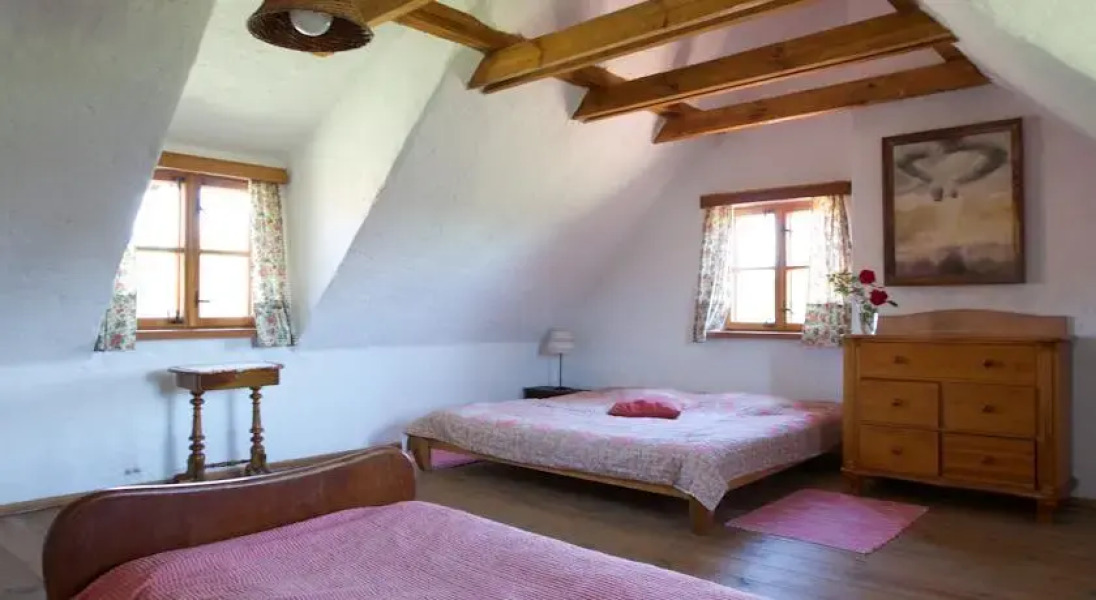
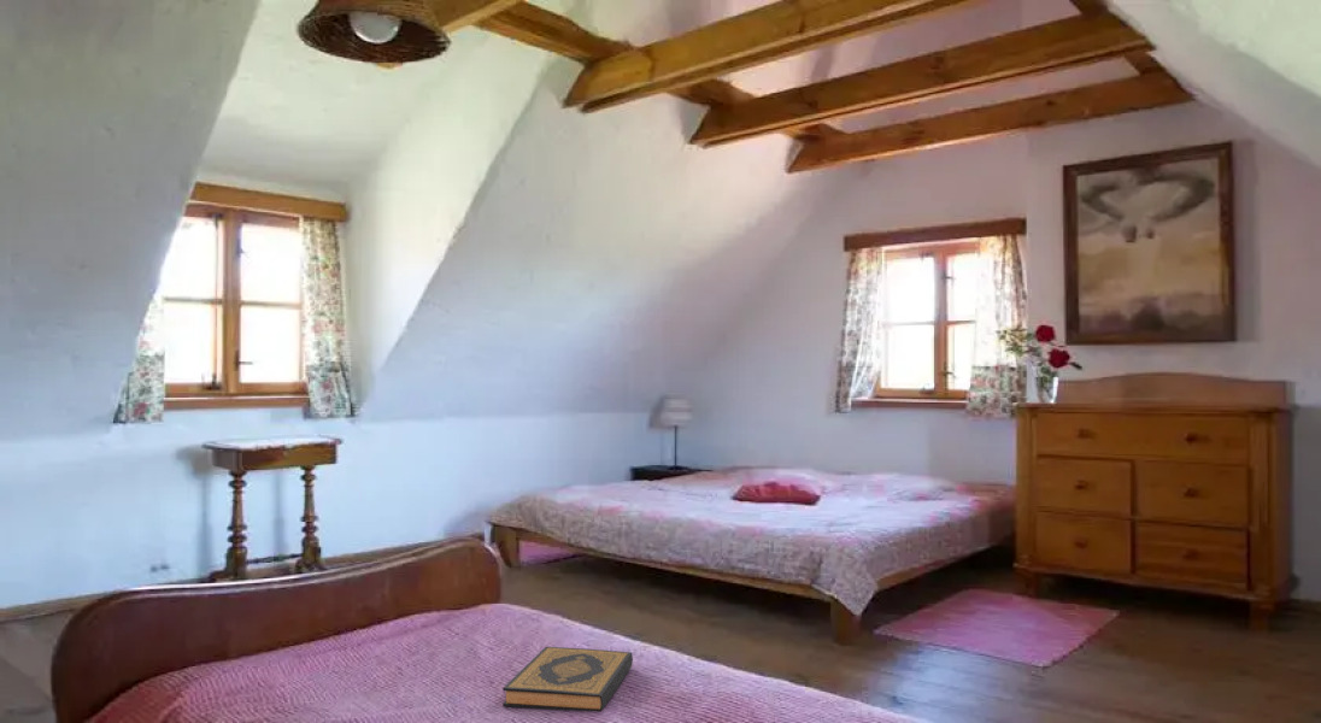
+ hardback book [501,646,634,712]
